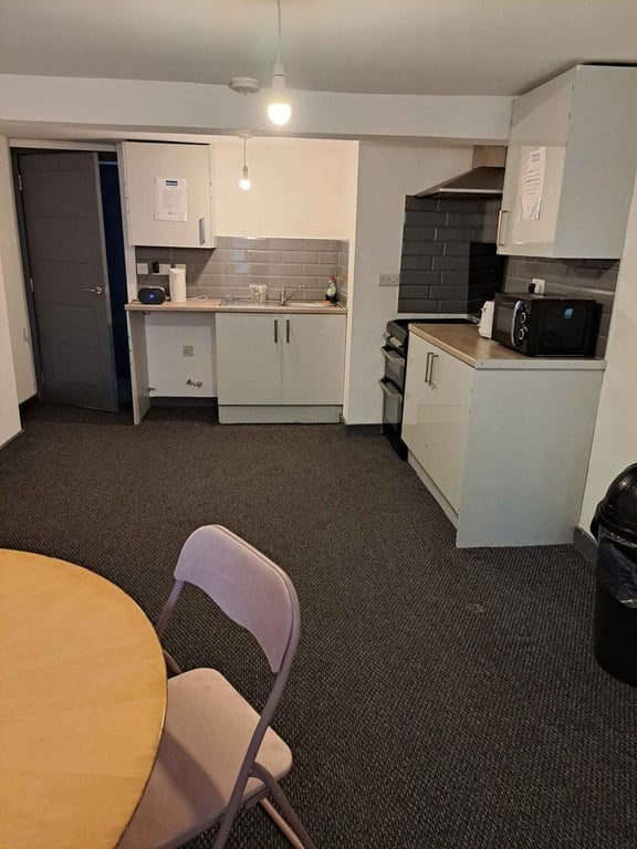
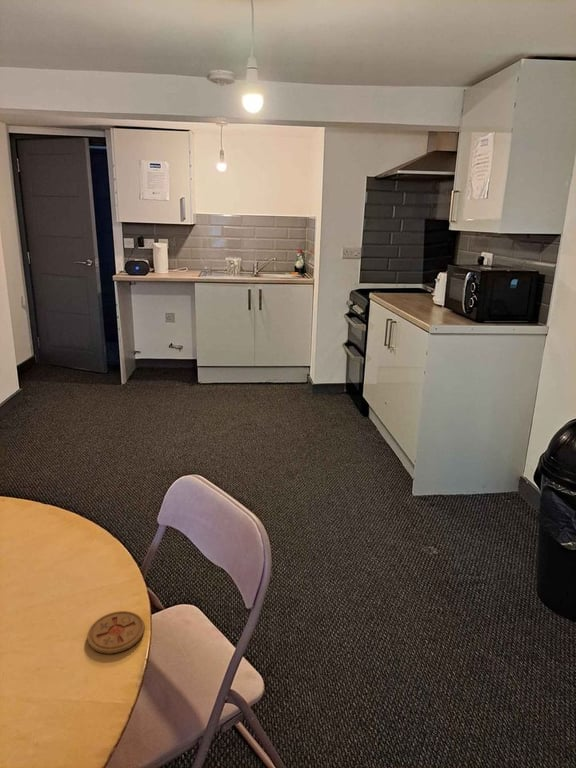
+ coaster [86,610,145,655]
